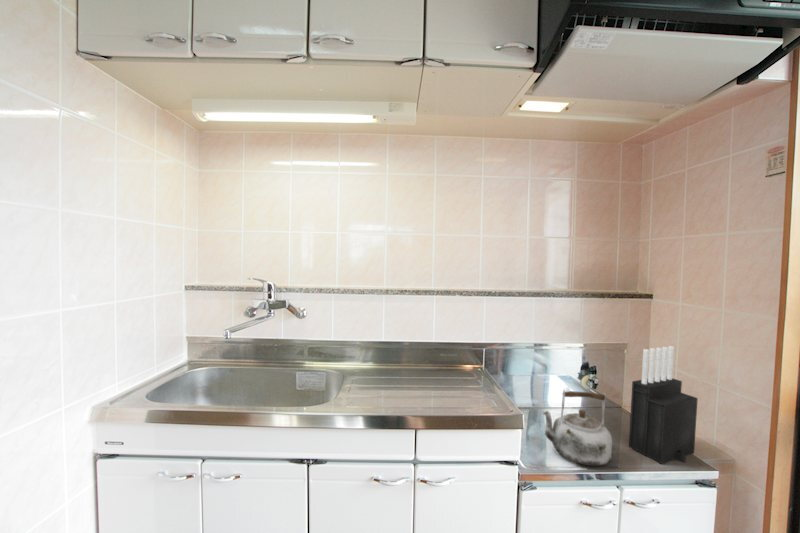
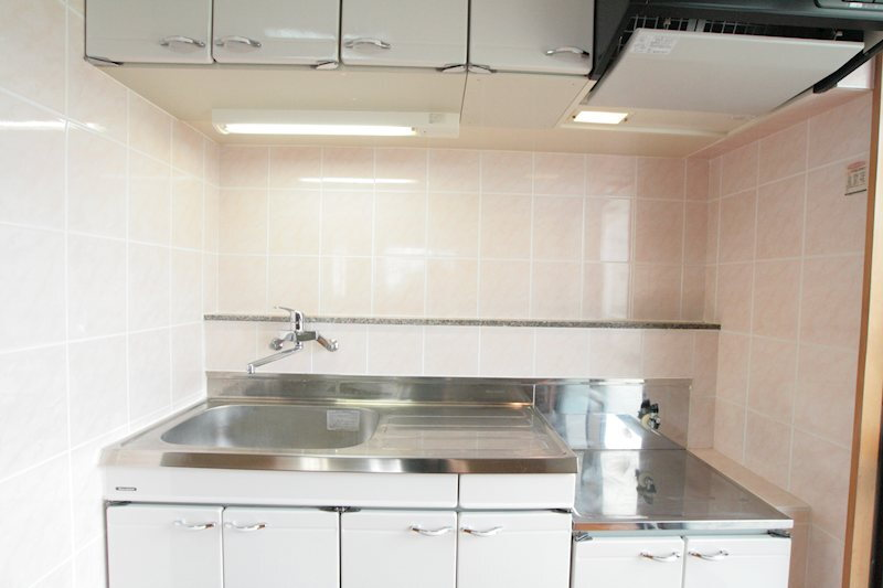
- kettle [541,389,613,467]
- knife block [628,345,699,465]
